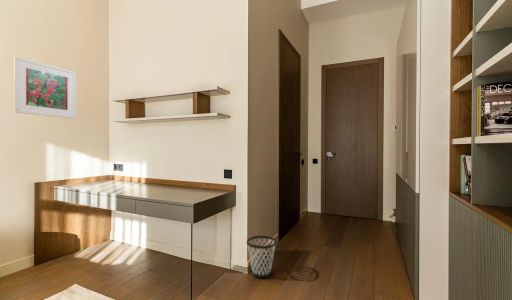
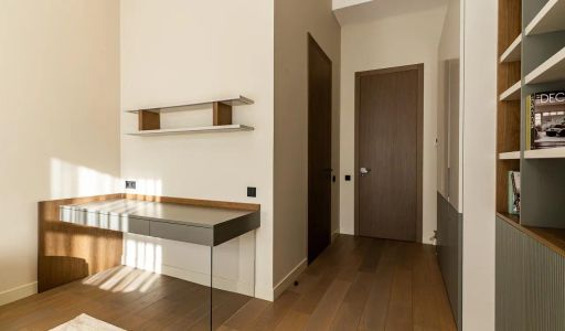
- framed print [13,56,77,119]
- wastebasket [246,235,277,279]
